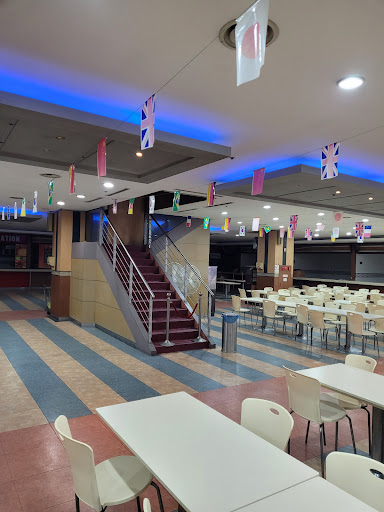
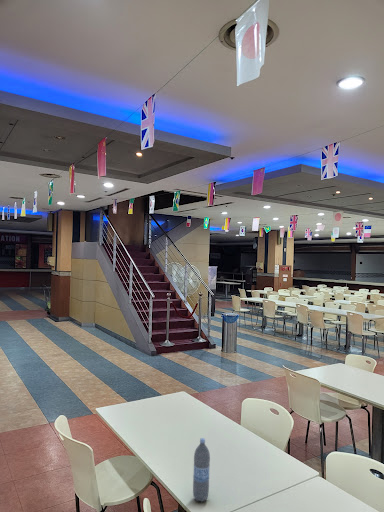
+ water bottle [192,437,211,503]
